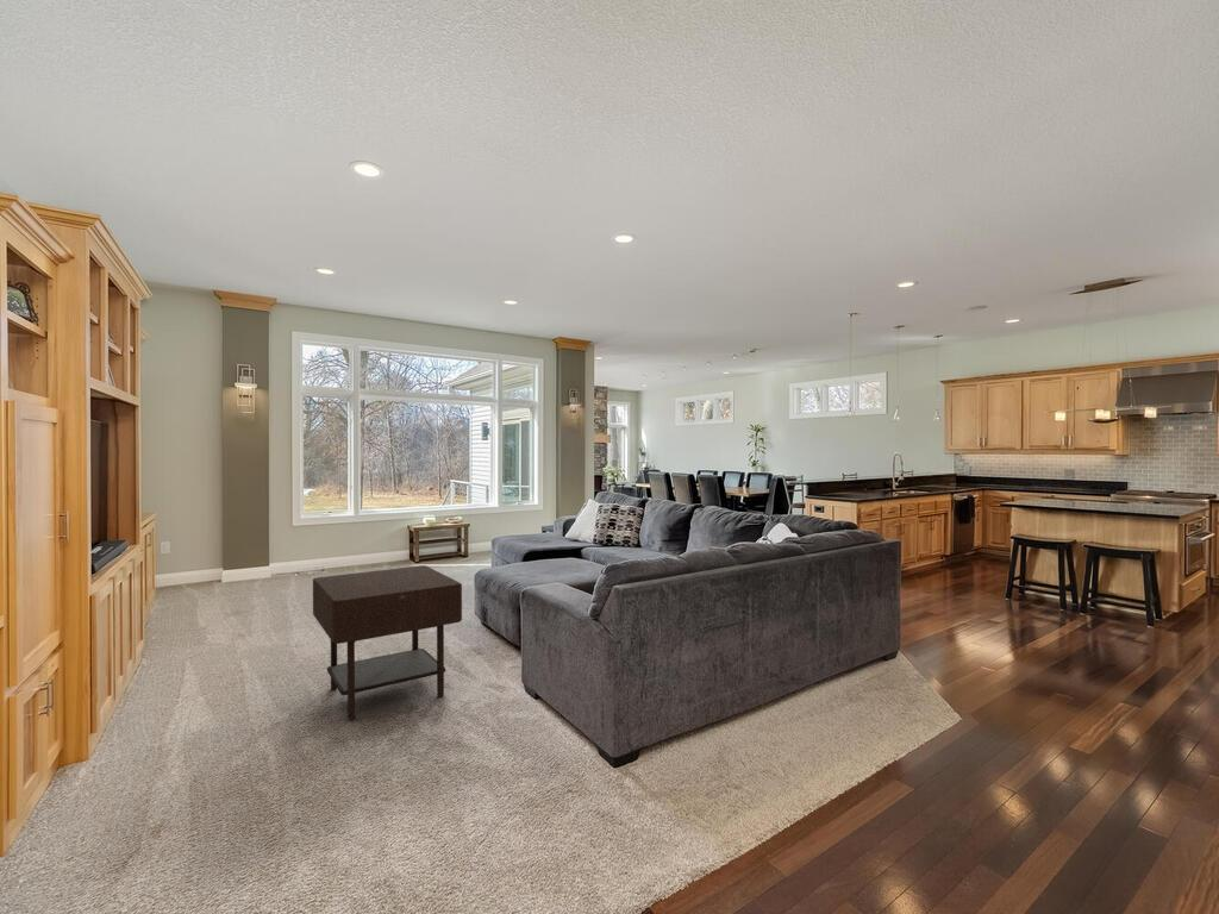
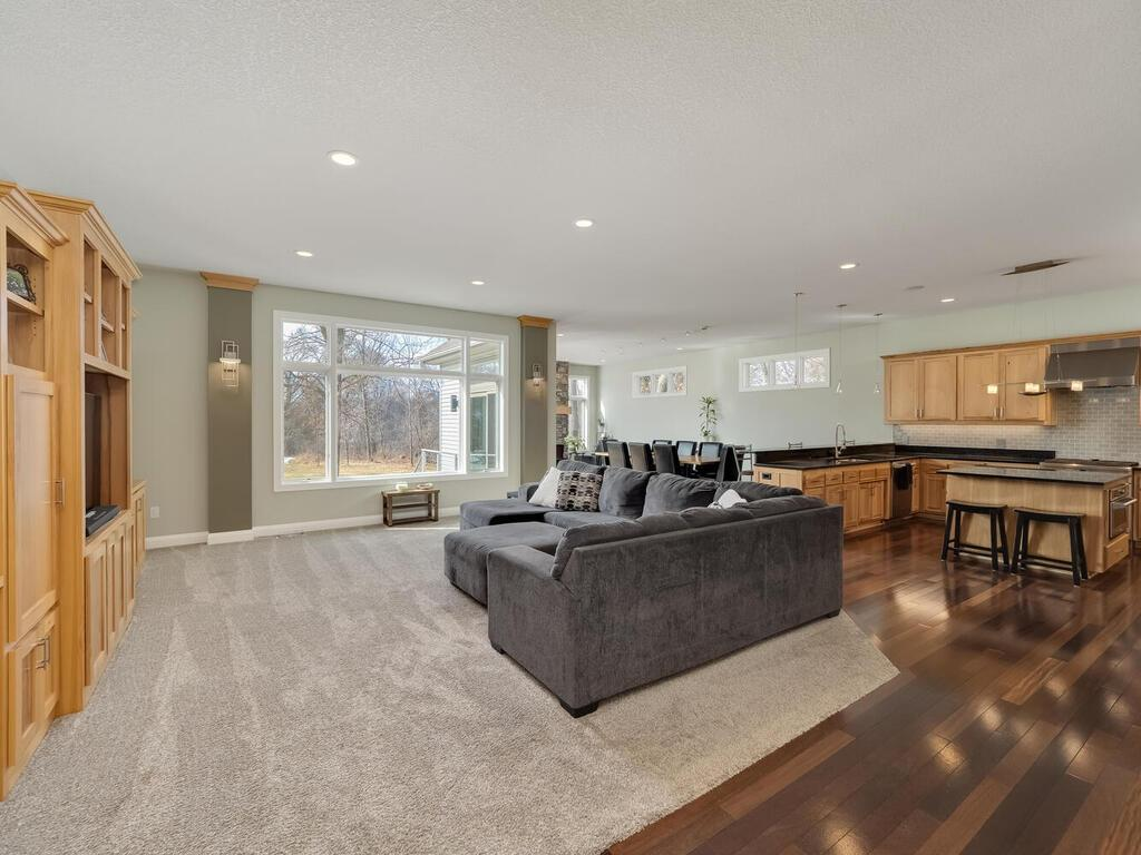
- side table [312,564,463,721]
